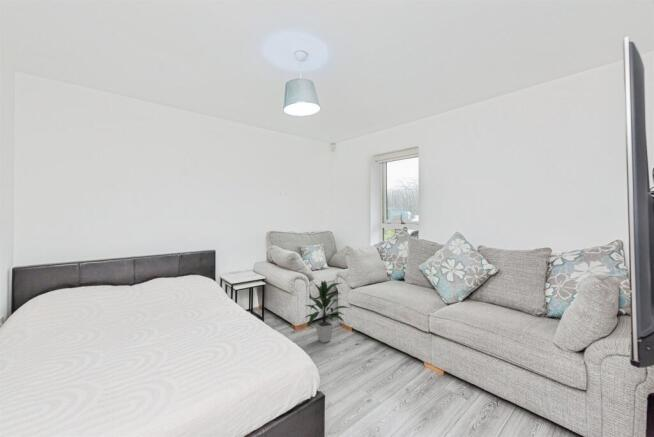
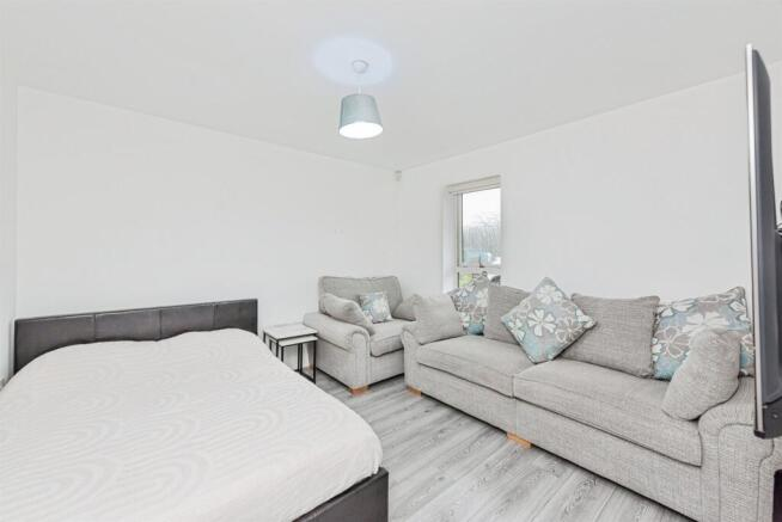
- indoor plant [302,279,349,344]
